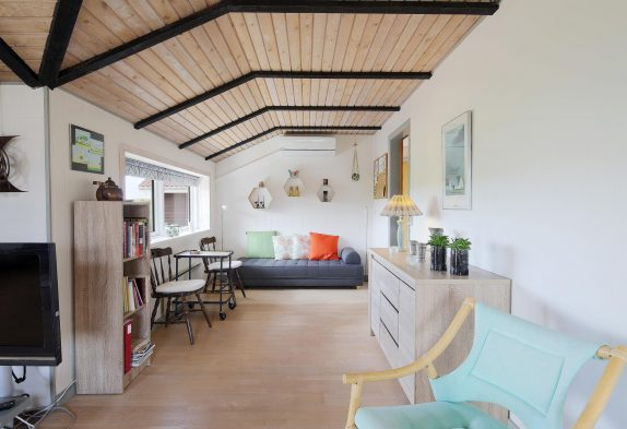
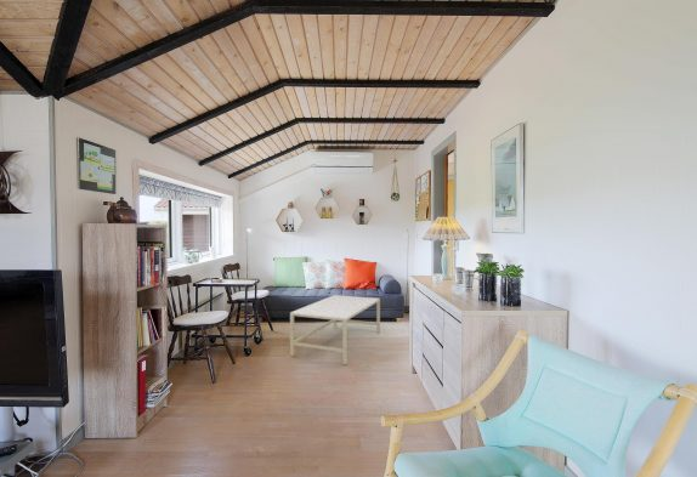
+ coffee table [289,294,381,365]
